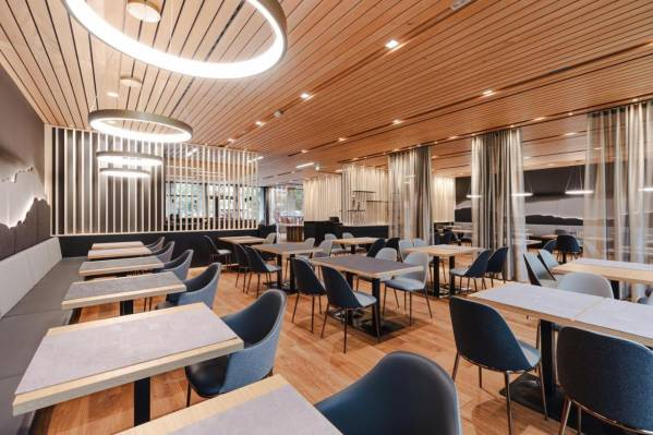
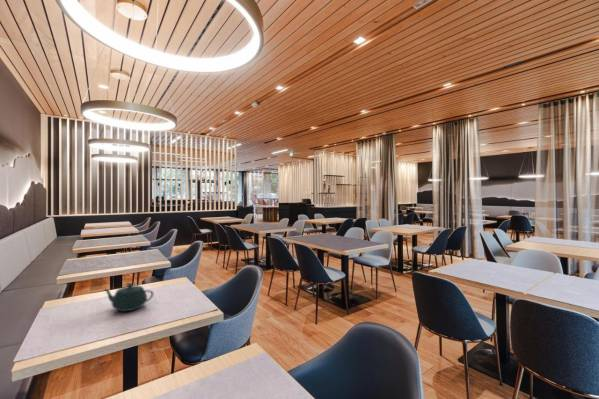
+ teapot [102,282,154,313]
